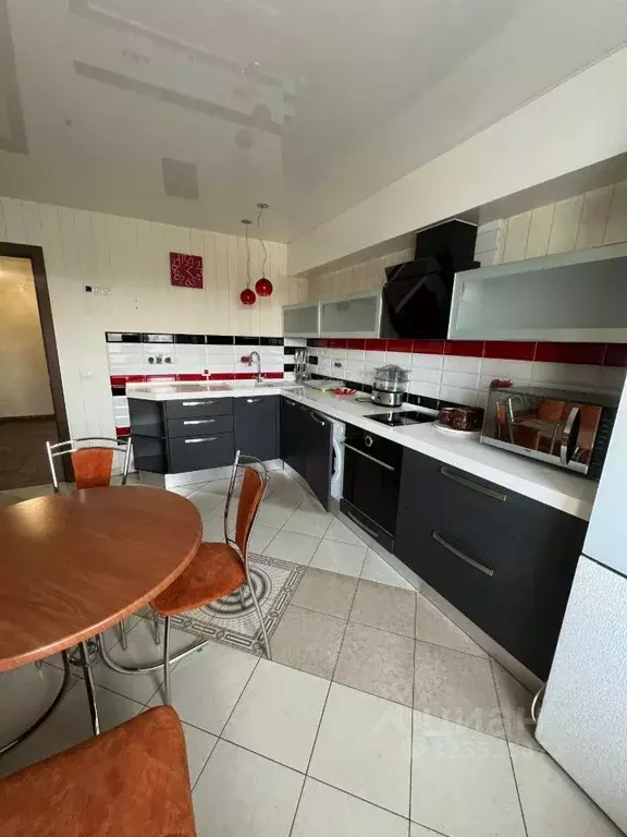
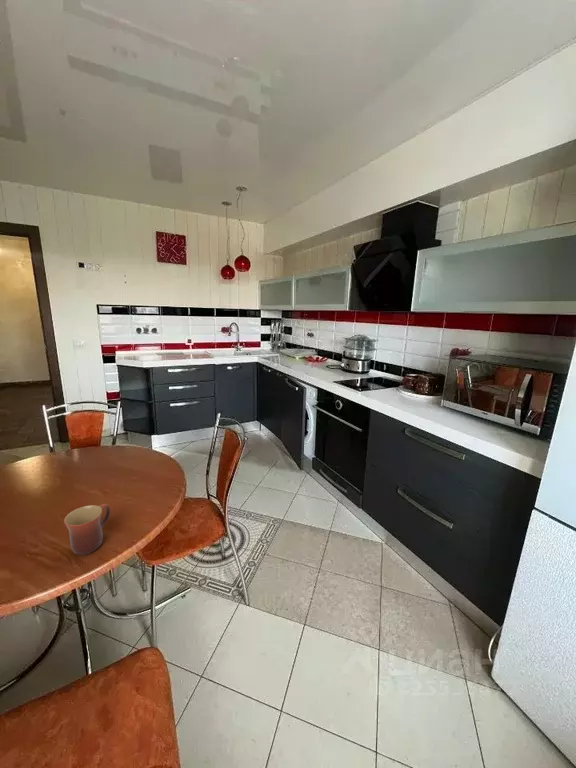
+ mug [63,503,112,556]
